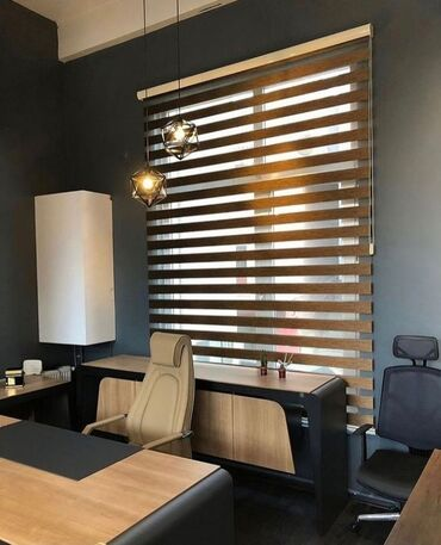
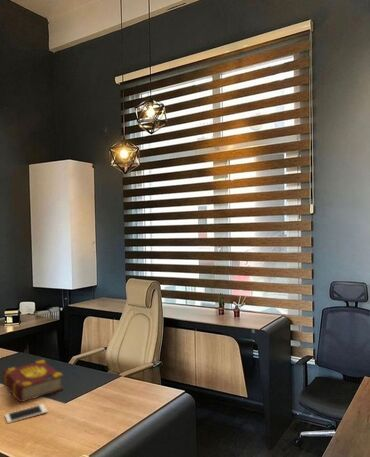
+ cell phone [4,403,48,424]
+ book [1,359,64,403]
